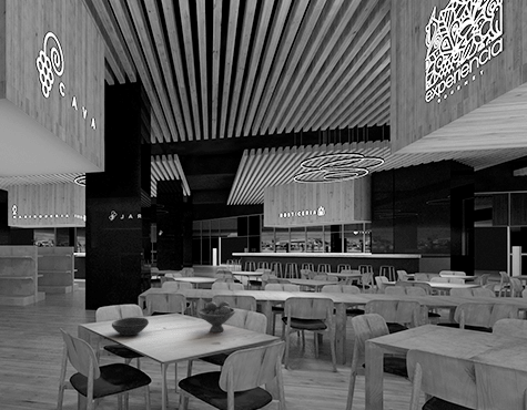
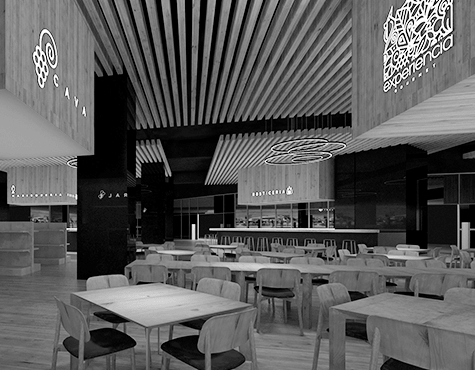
- fruit bowl [197,300,236,334]
- bowl [111,317,150,337]
